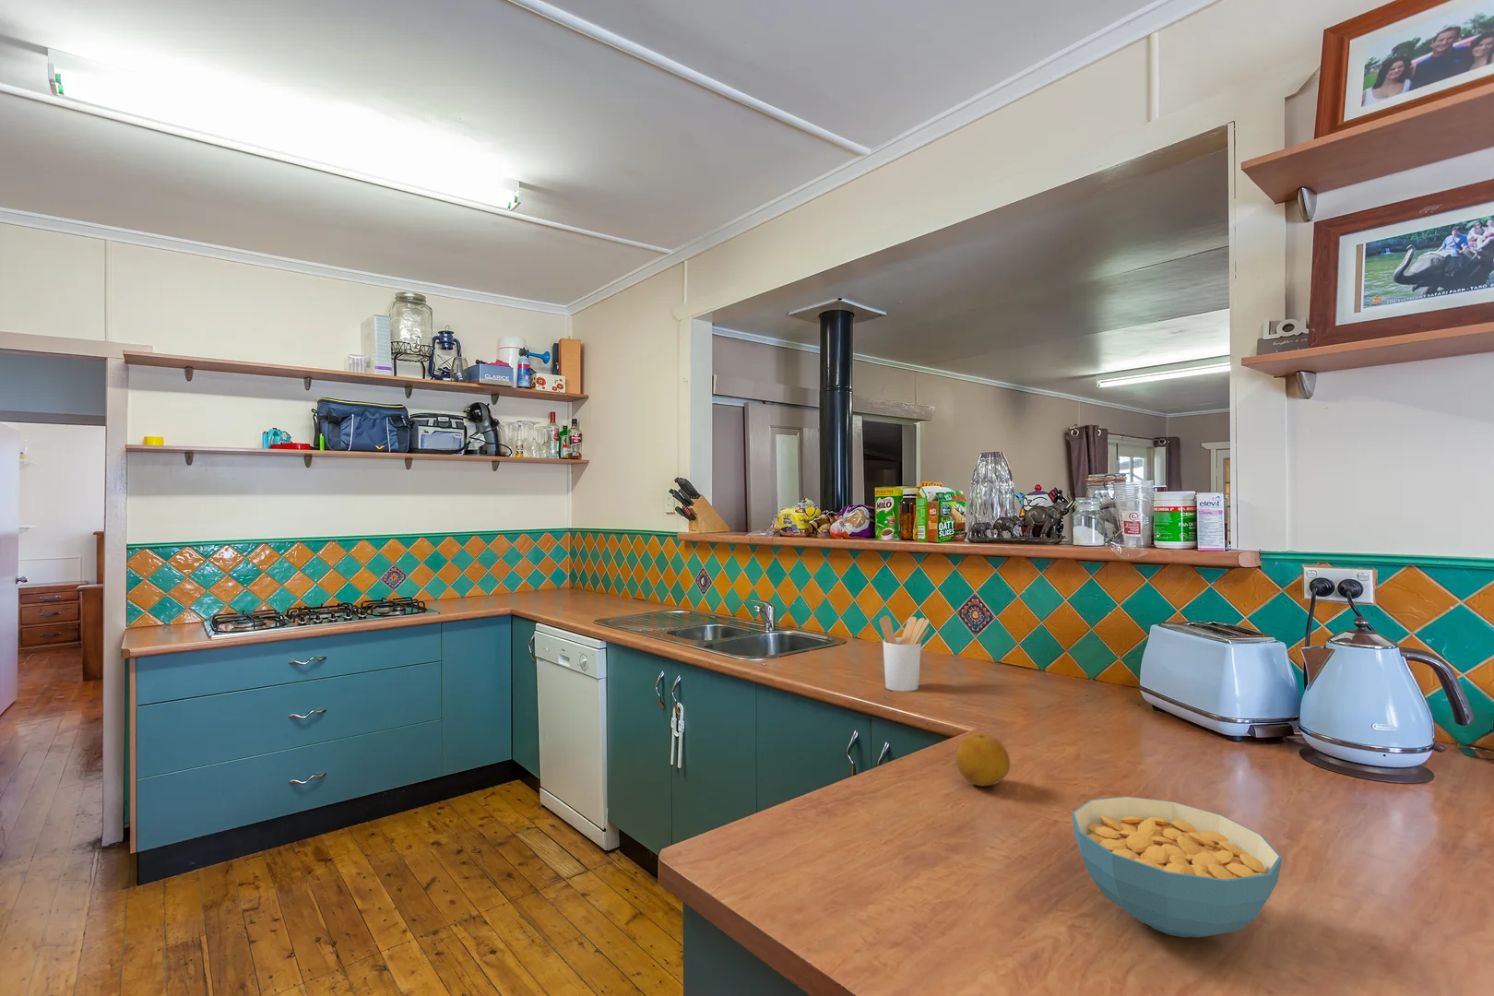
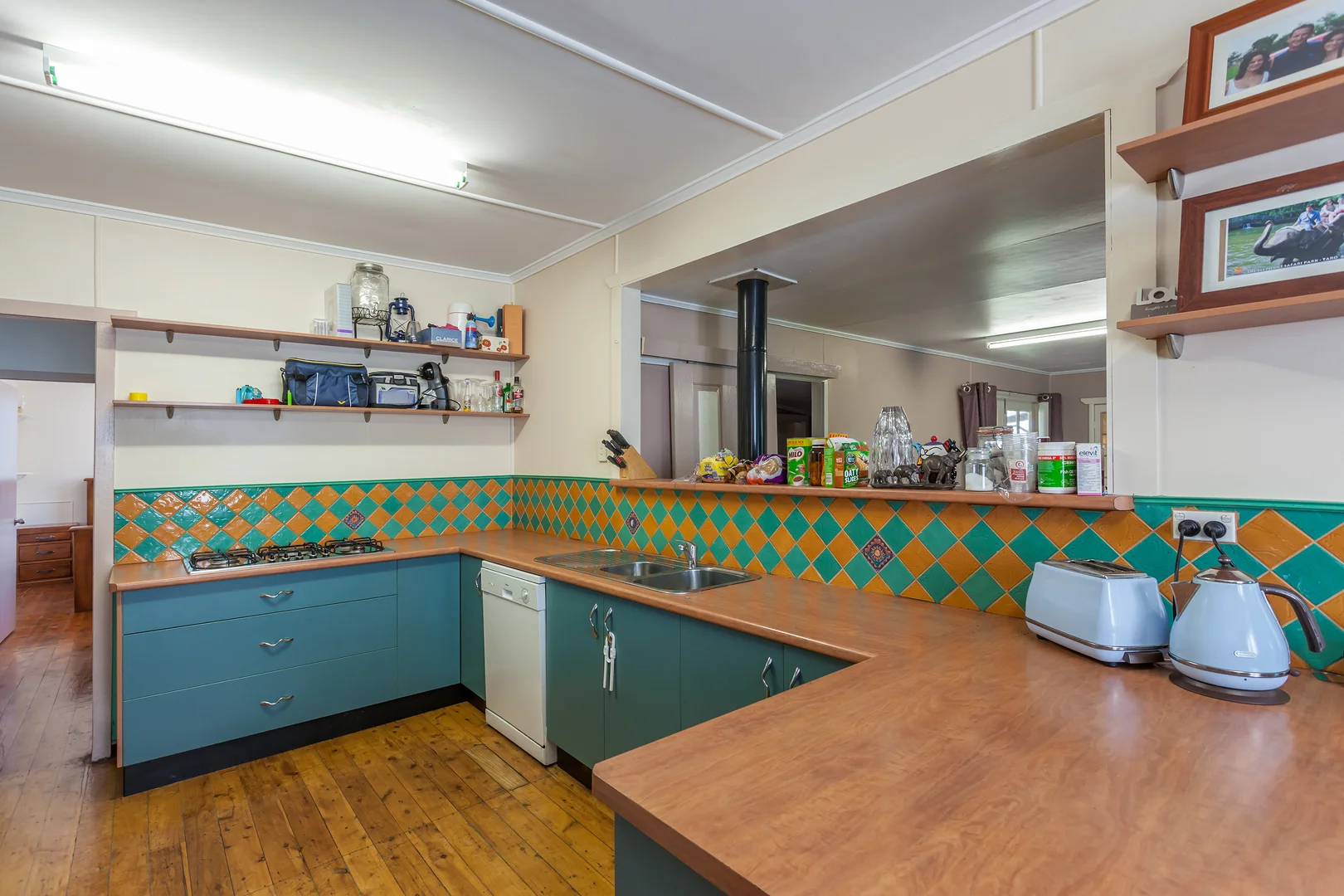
- cereal bowl [1070,796,1283,939]
- fruit [955,733,1010,787]
- utensil holder [879,615,930,691]
